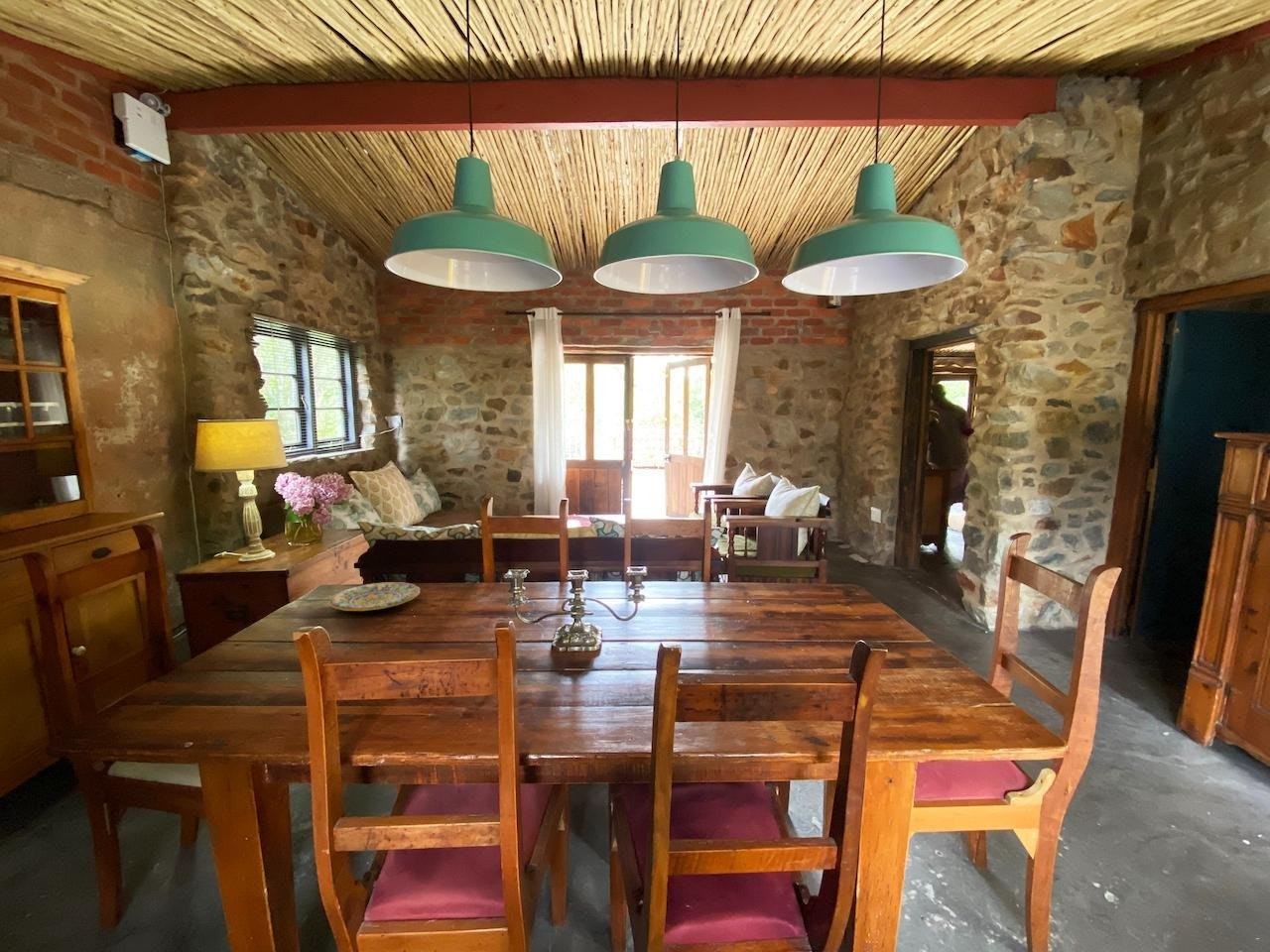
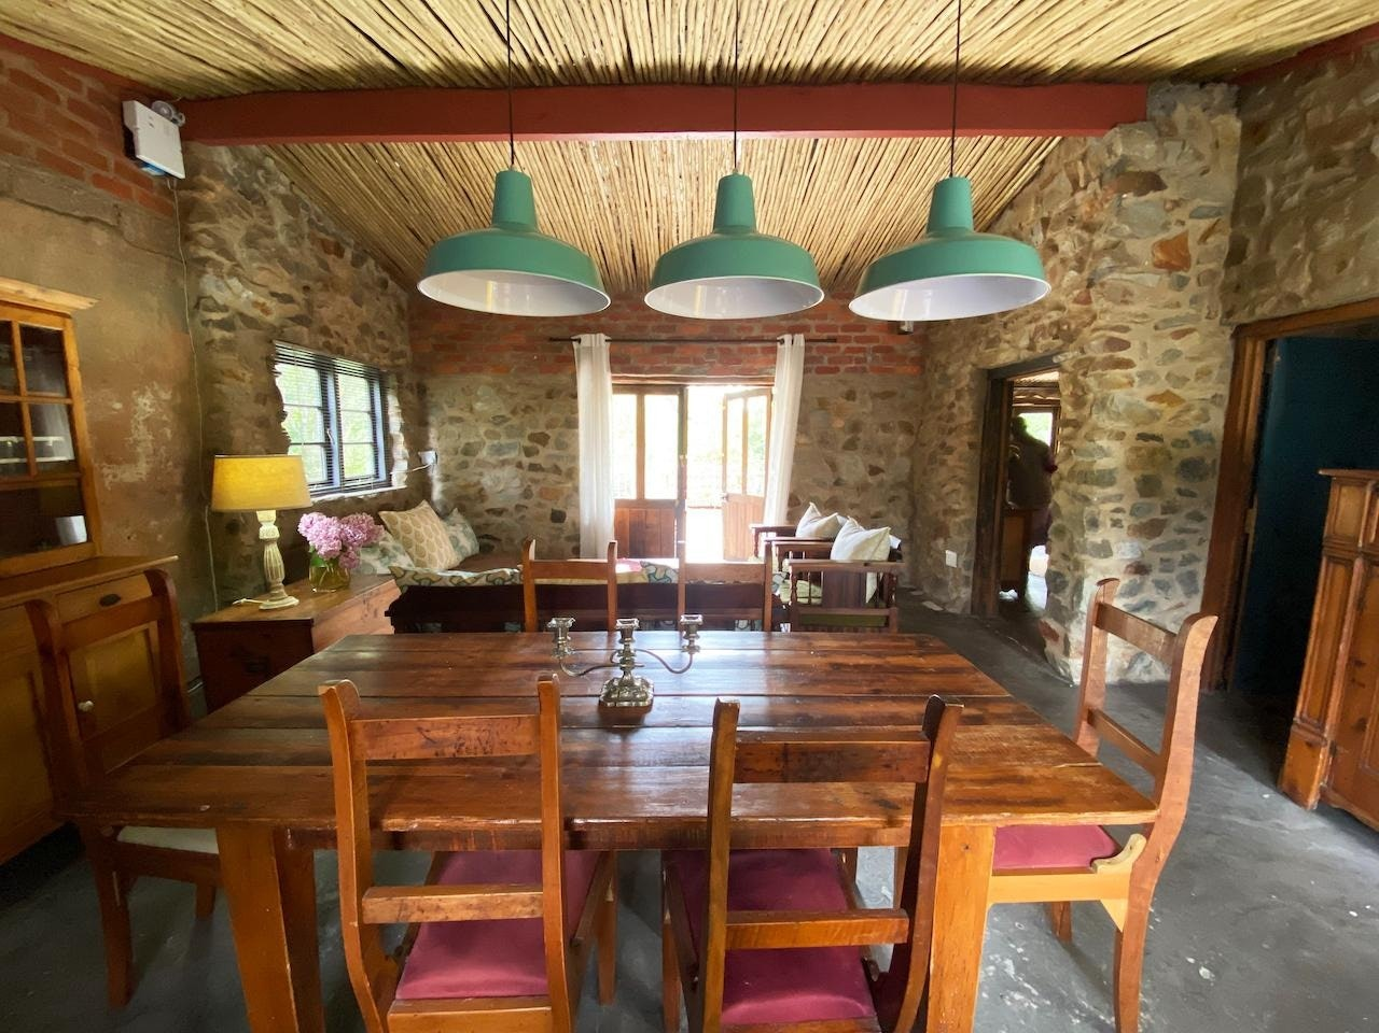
- plate [327,581,421,612]
